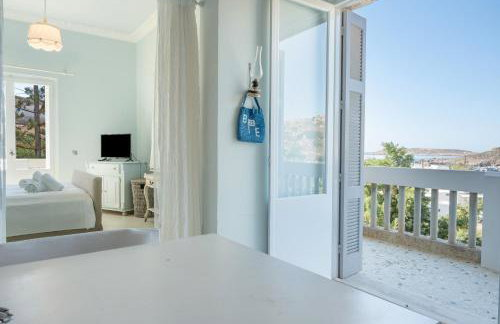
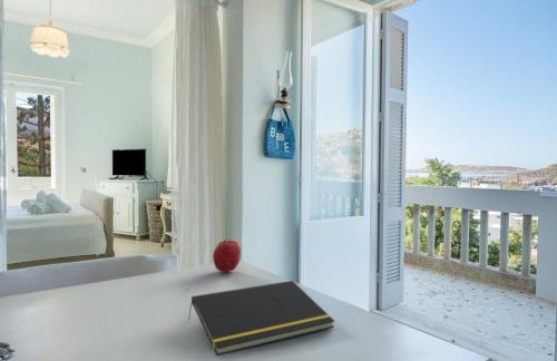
+ notepad [187,280,336,357]
+ fruit [212,236,242,274]
